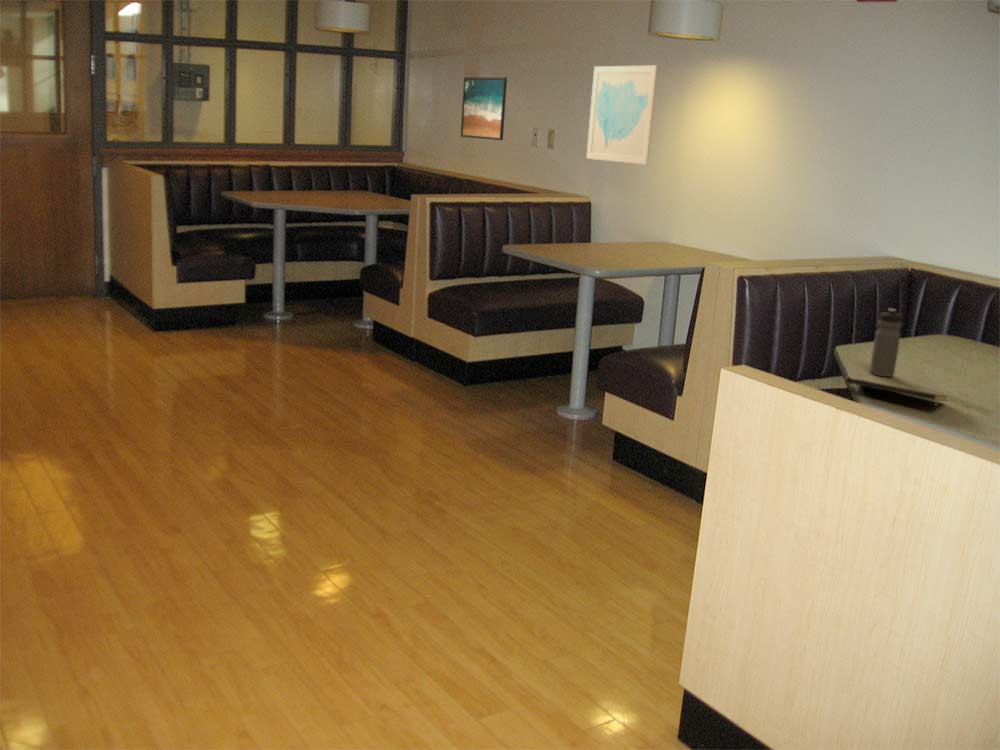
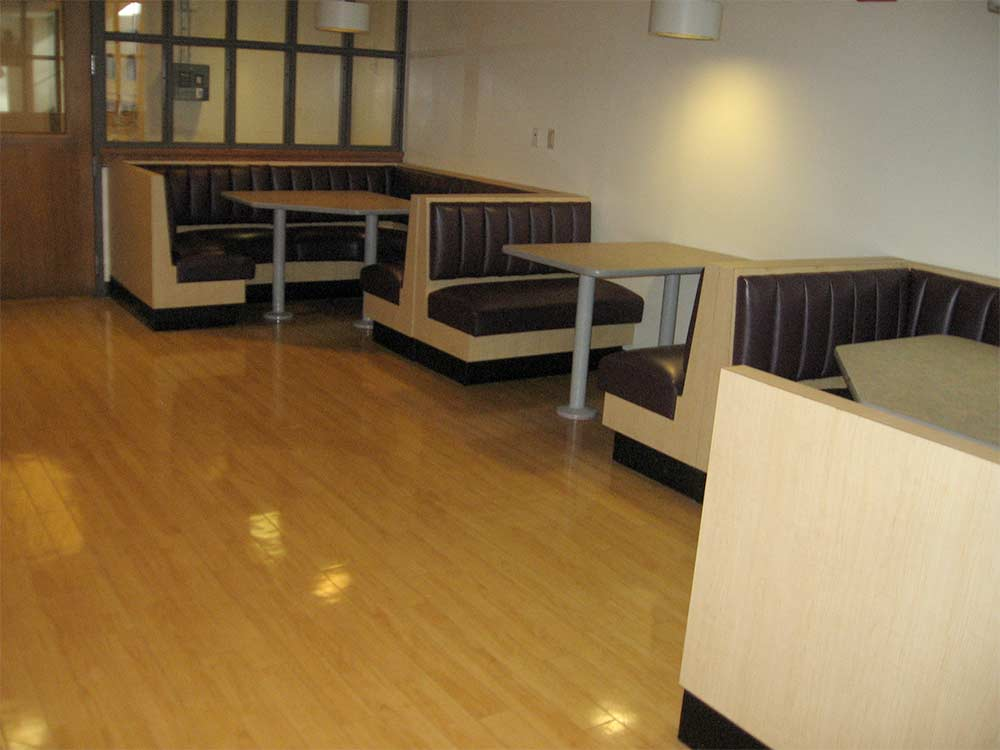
- notepad [845,377,949,413]
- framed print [460,76,508,141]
- water bottle [869,308,903,378]
- wall art [585,65,659,165]
